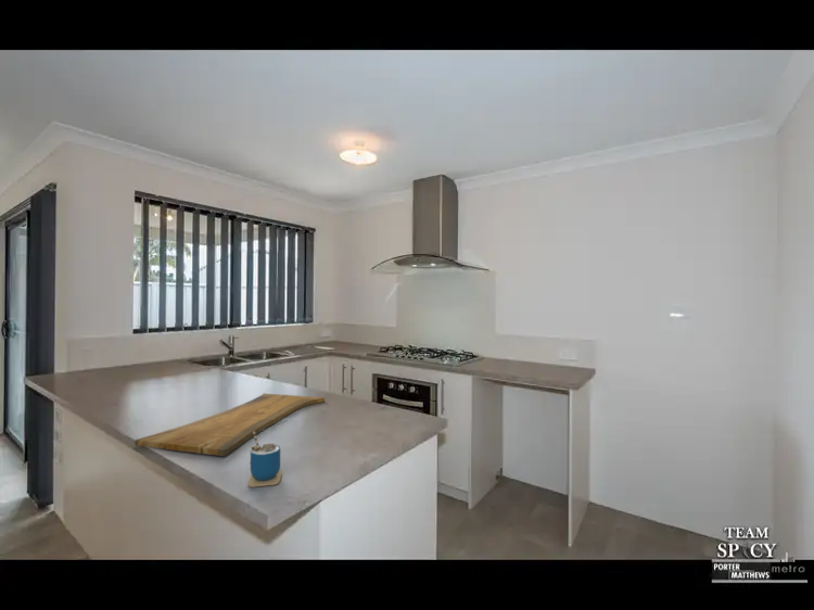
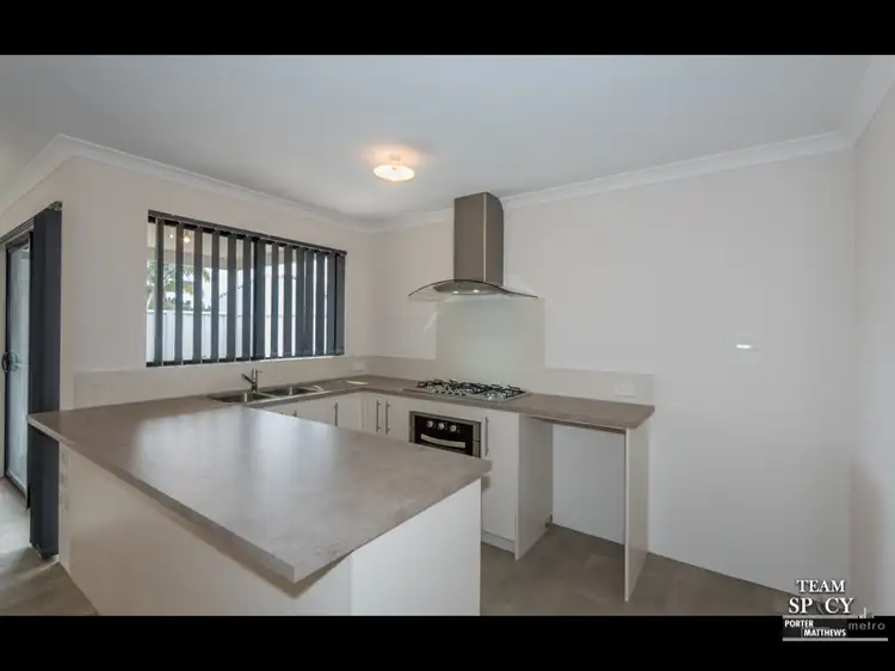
- cutting board [133,392,326,457]
- cup [247,431,282,488]
